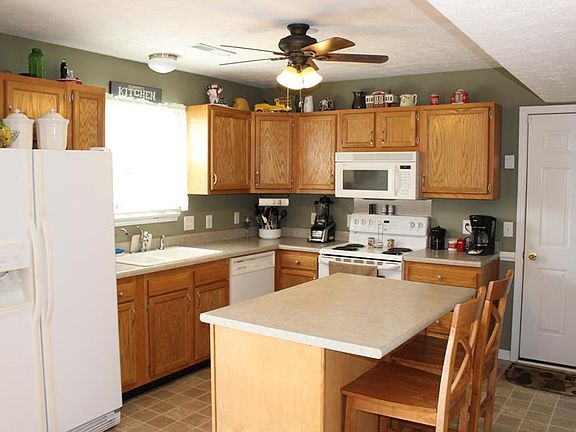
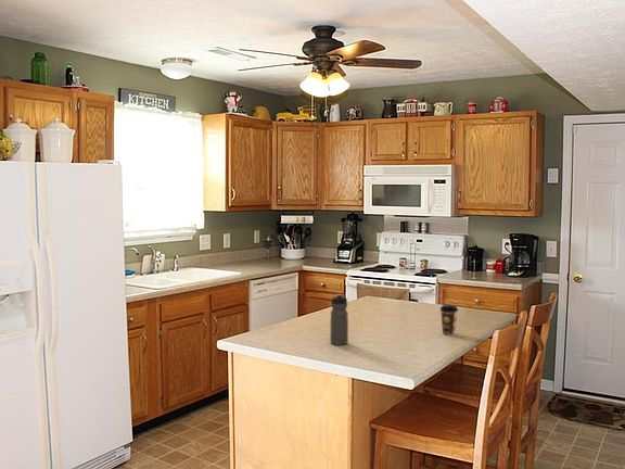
+ coffee cup [439,304,459,337]
+ water bottle [329,293,349,346]
